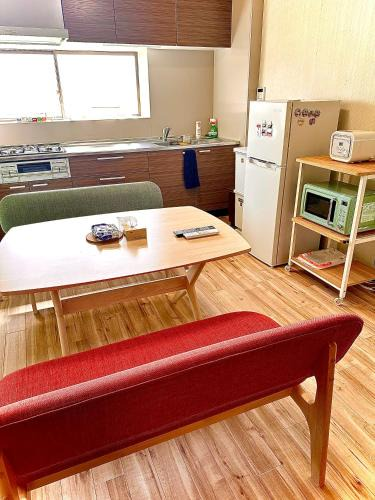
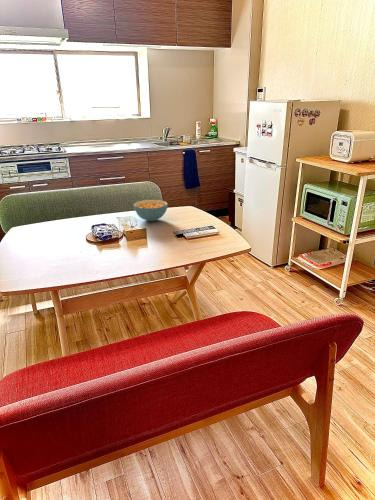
+ cereal bowl [133,199,169,222]
